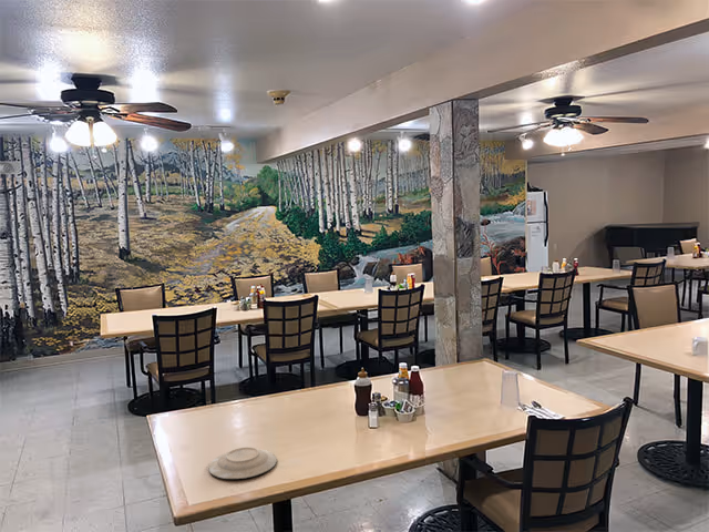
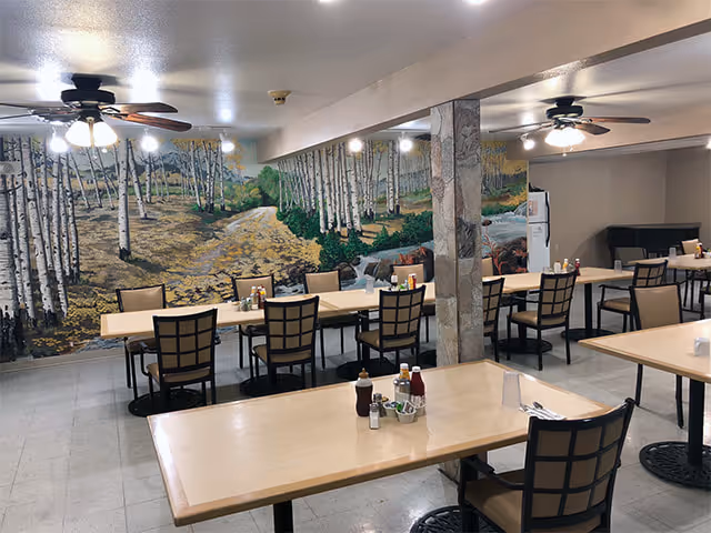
- plate [208,447,278,480]
